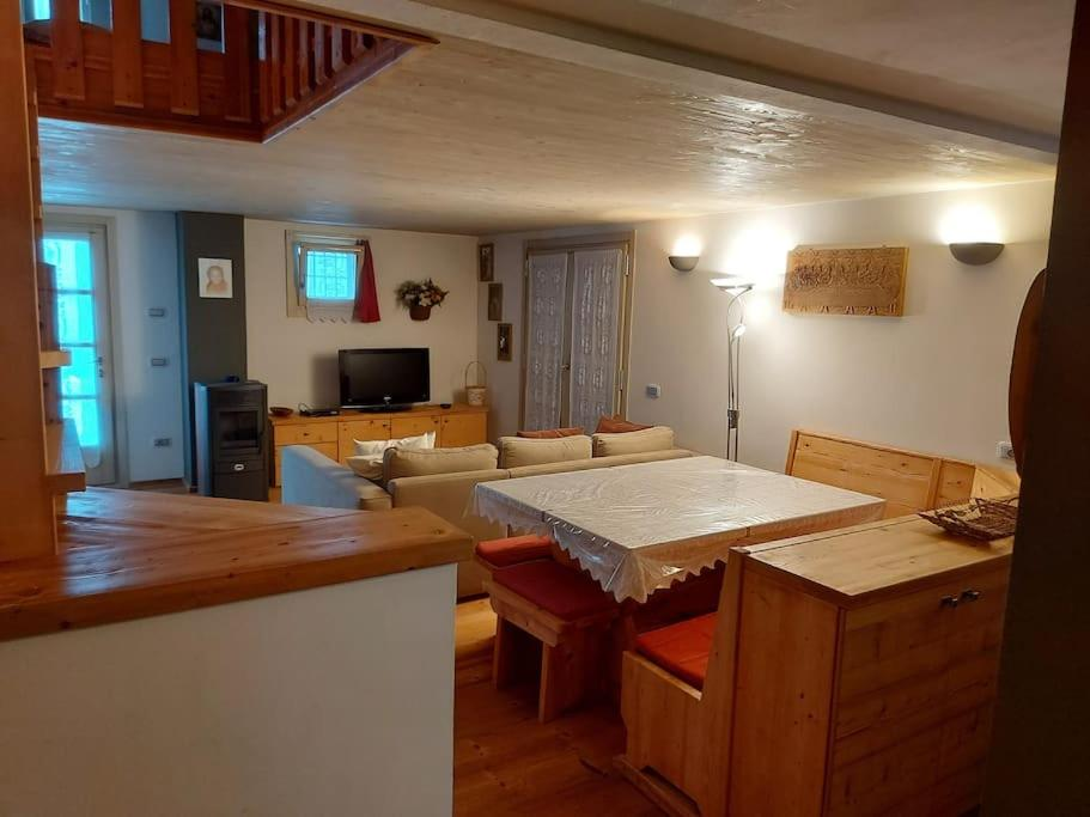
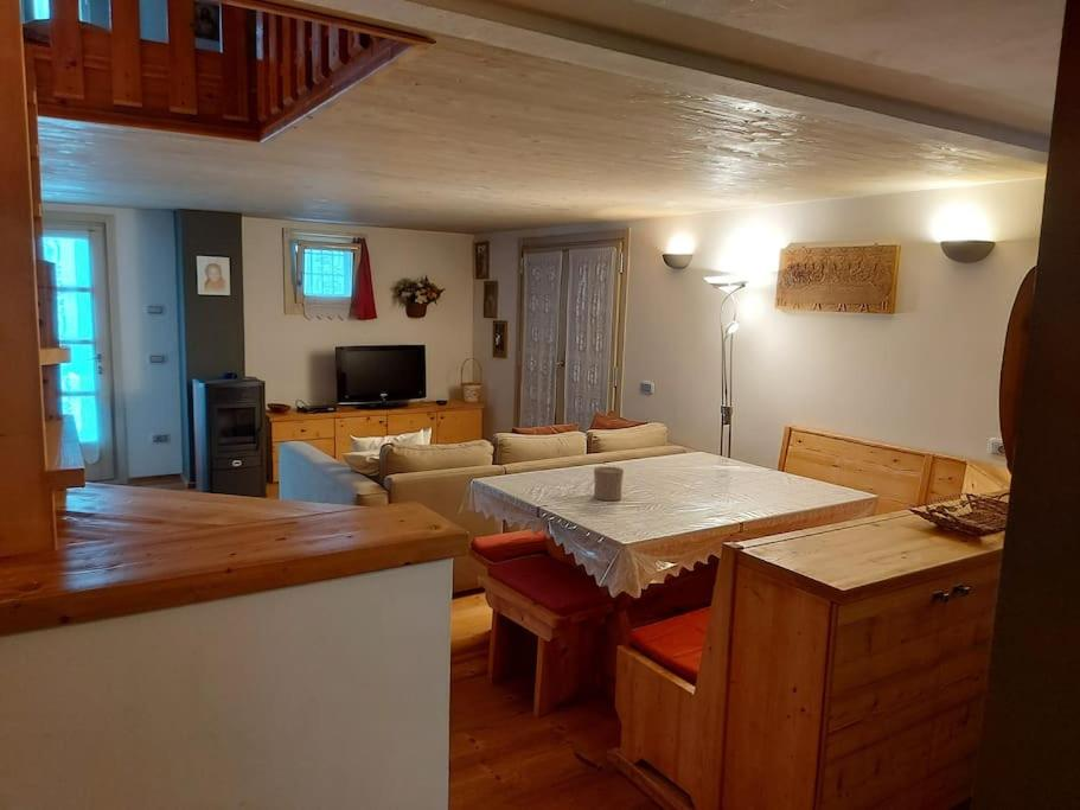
+ cup [593,466,625,502]
